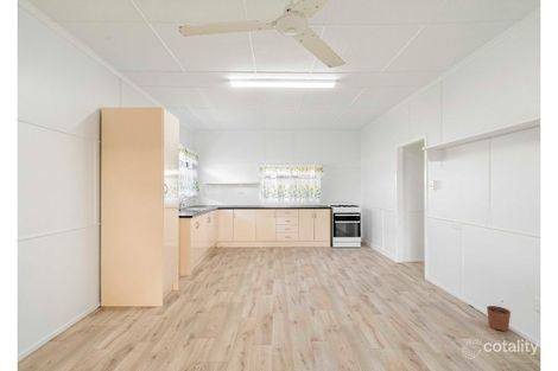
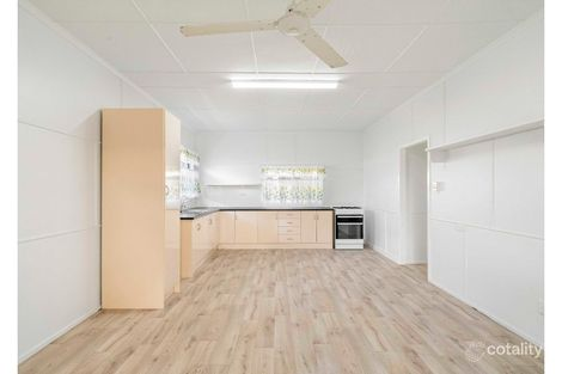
- plant pot [486,300,512,332]
